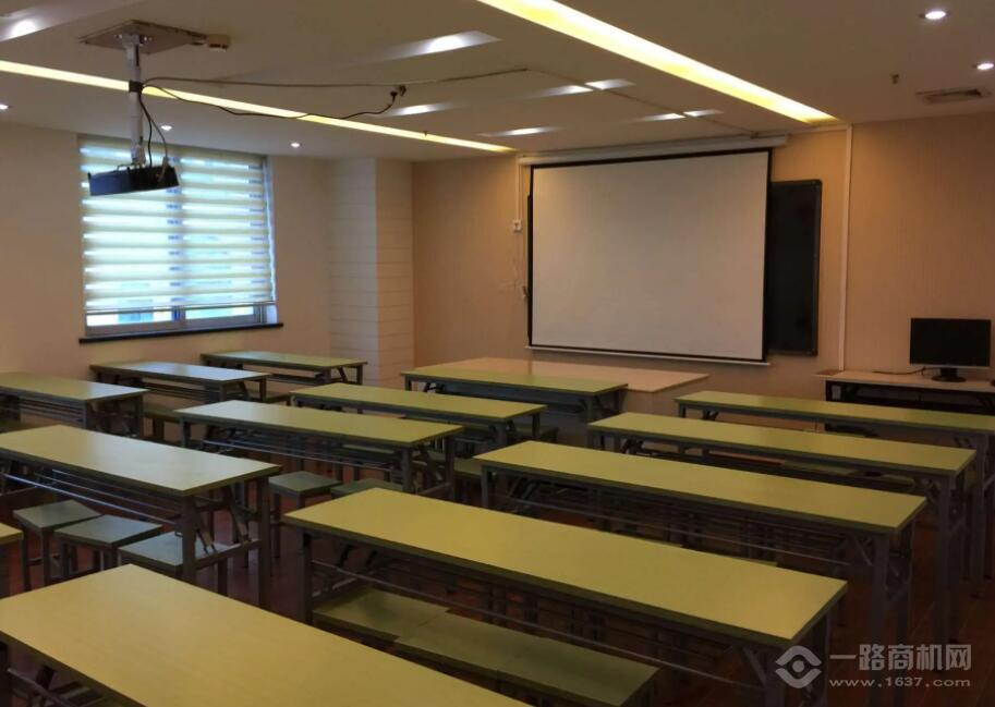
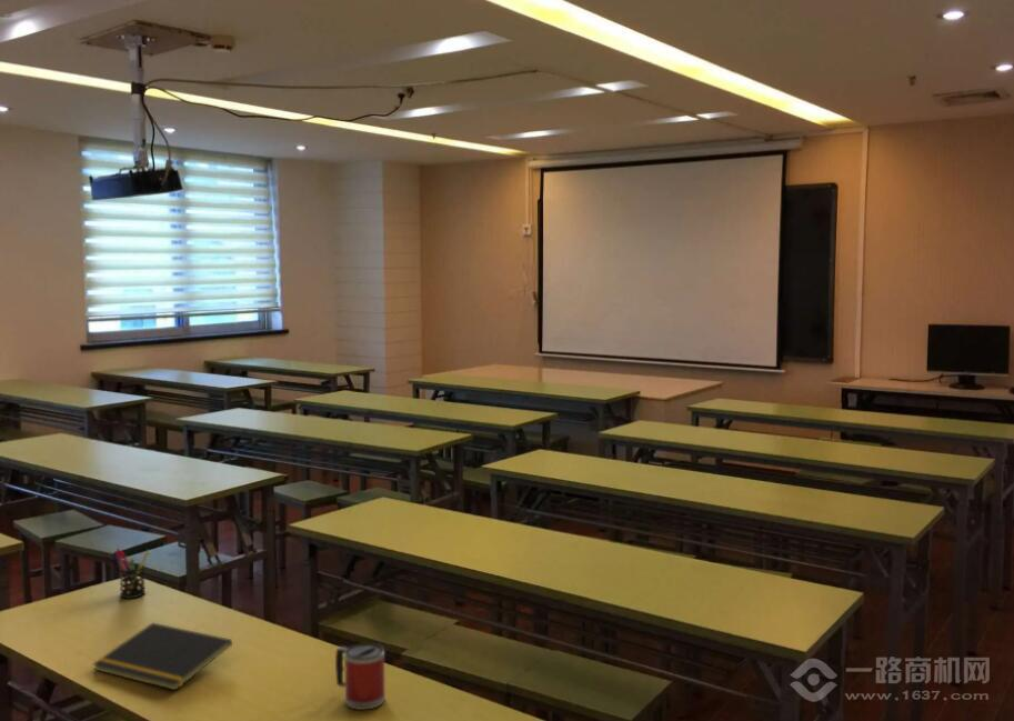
+ notepad [92,622,233,691]
+ mug [334,642,386,711]
+ pen holder [112,548,151,600]
